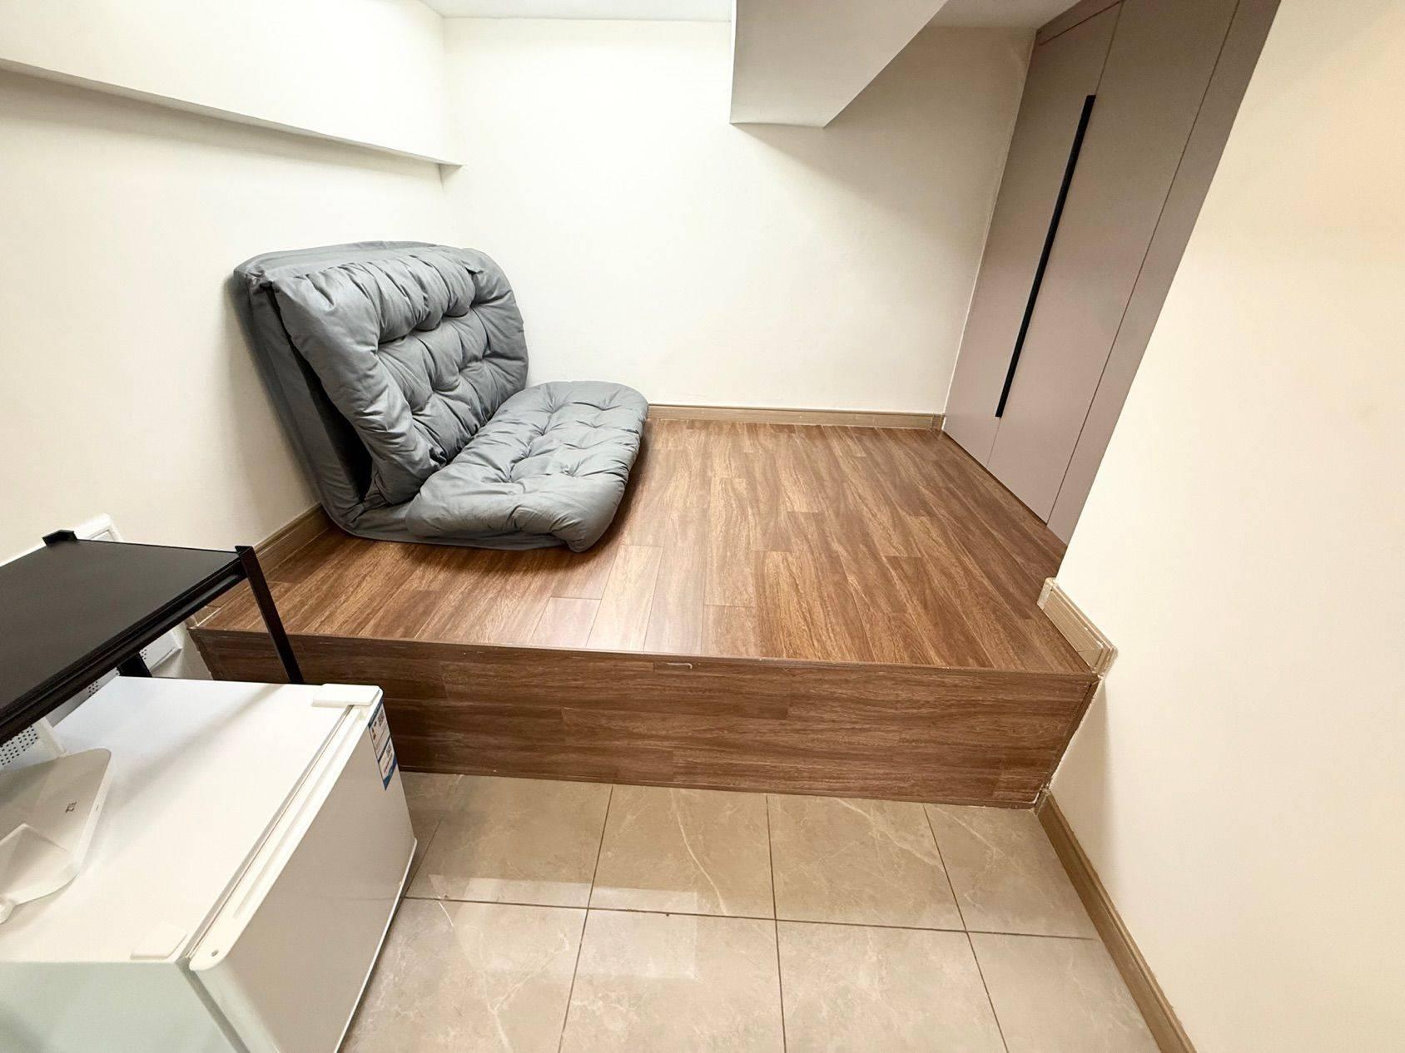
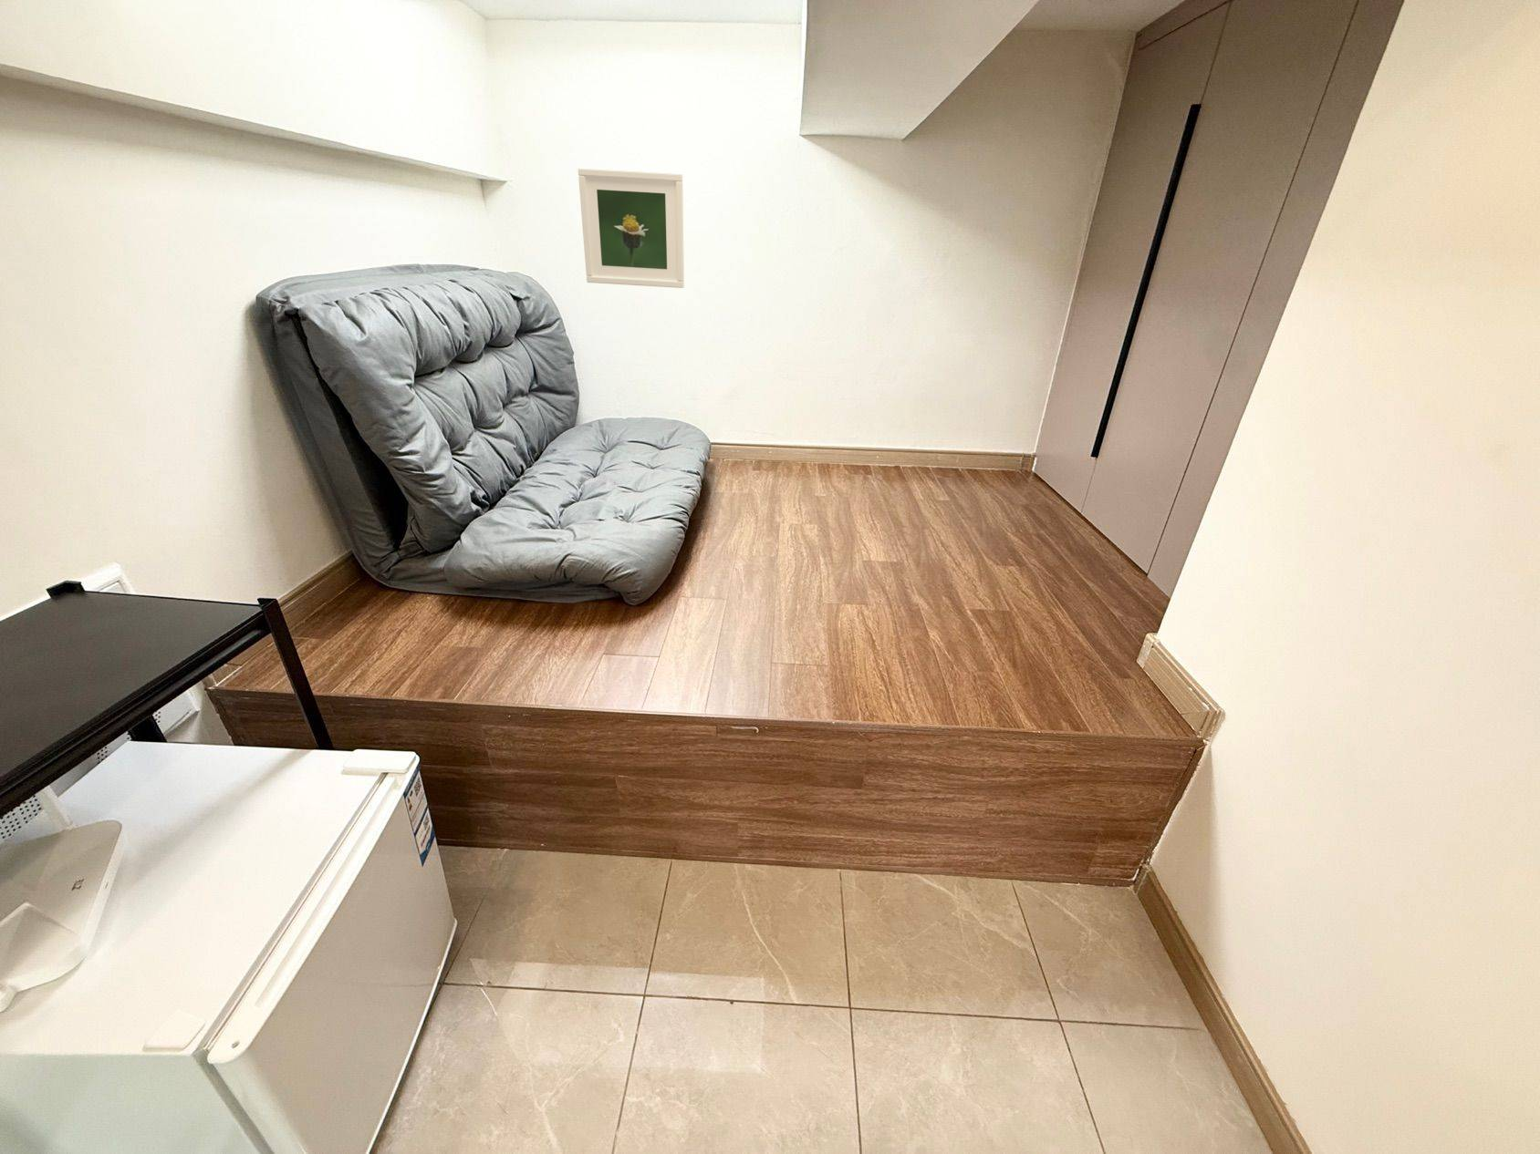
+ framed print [577,167,685,288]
